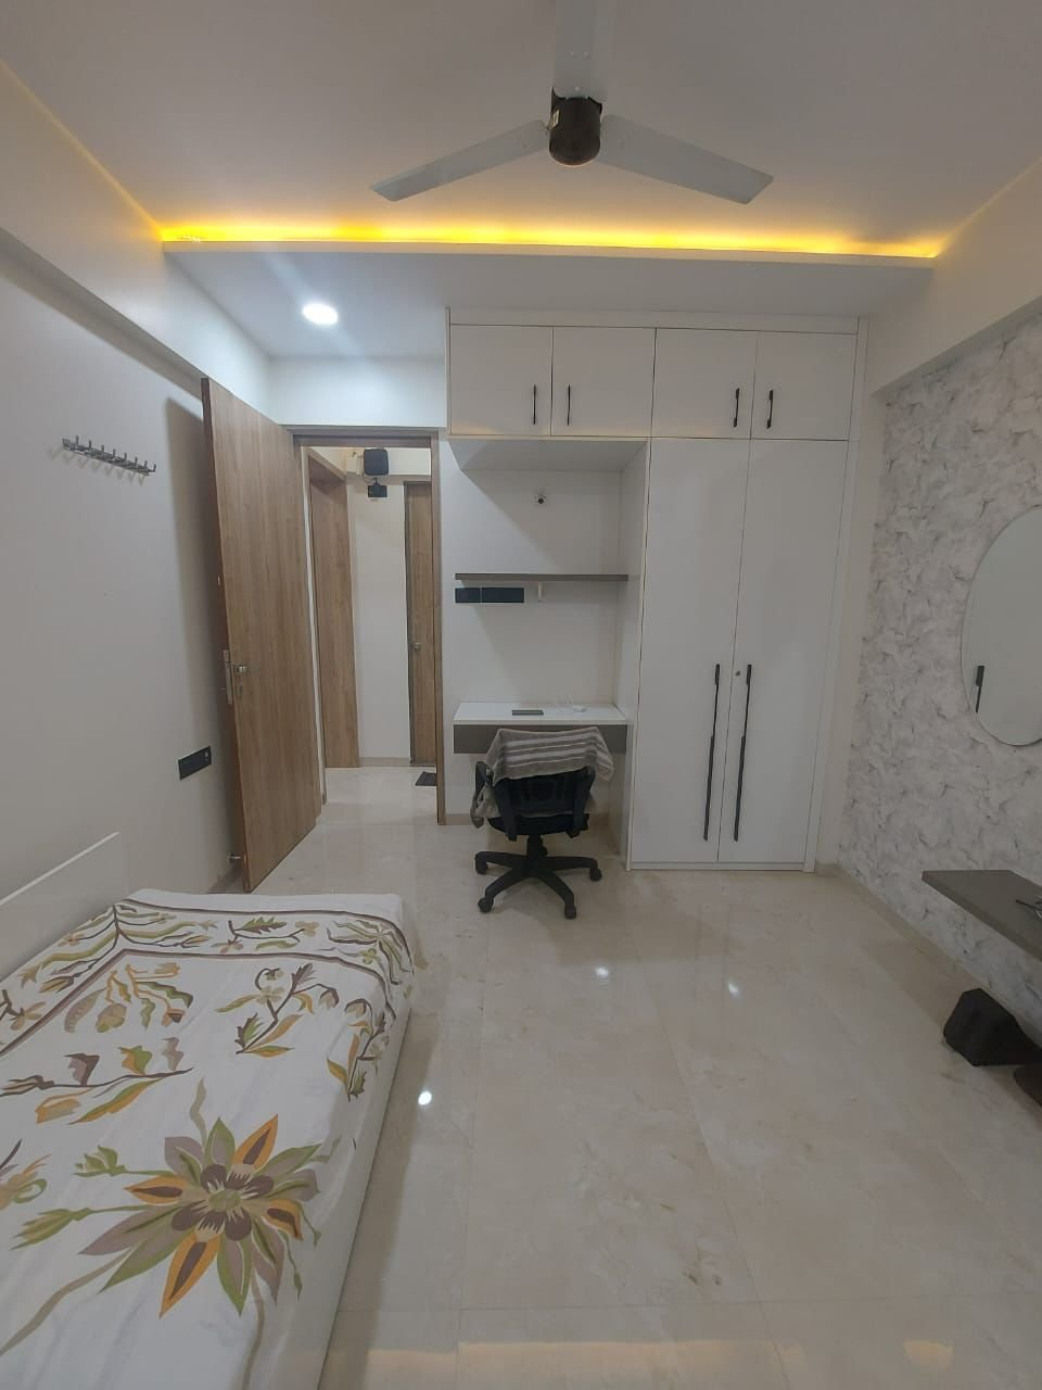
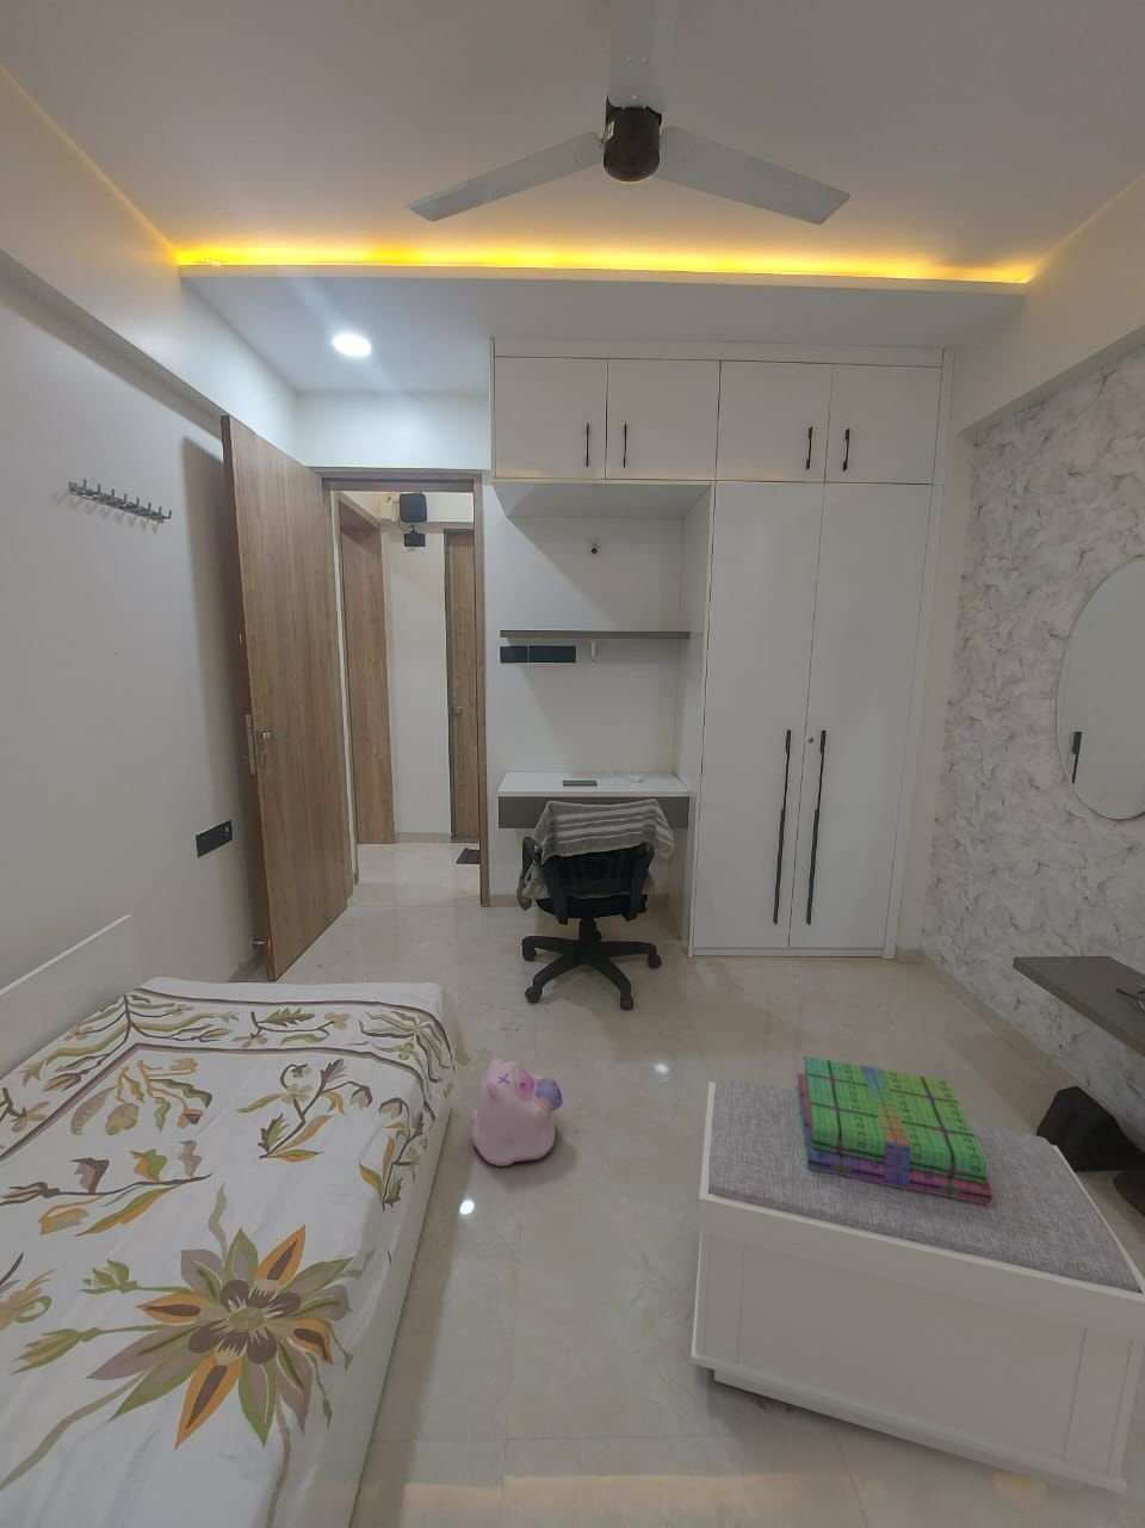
+ stack of books [794,1055,992,1204]
+ bench [689,1078,1145,1496]
+ plush toy [469,1054,564,1167]
